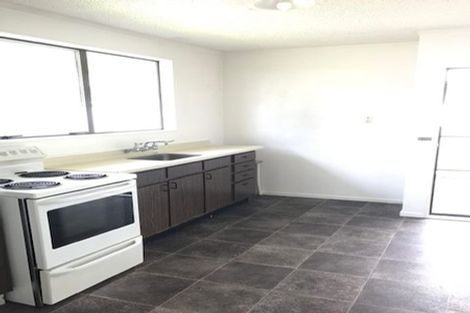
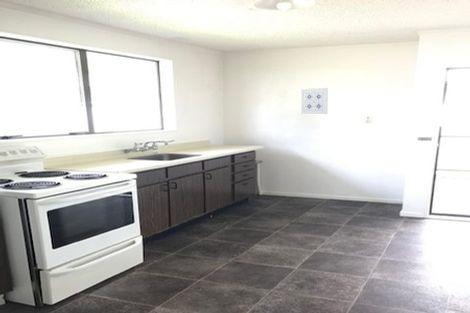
+ wall art [300,87,329,115]
